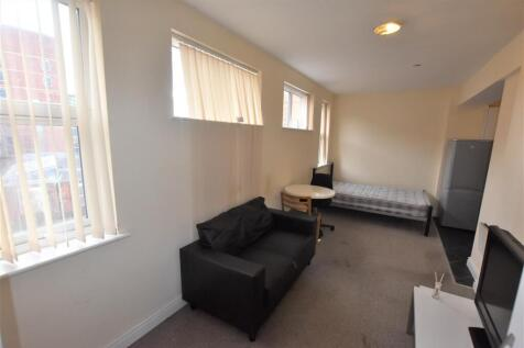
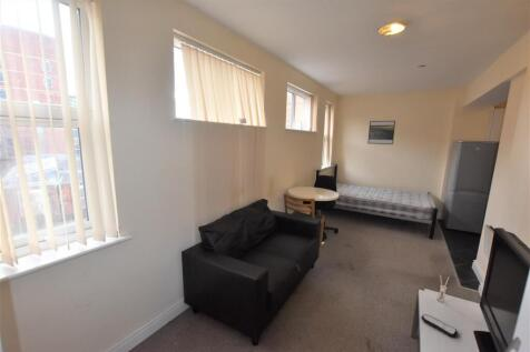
+ remote control [421,313,459,339]
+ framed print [366,120,396,145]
